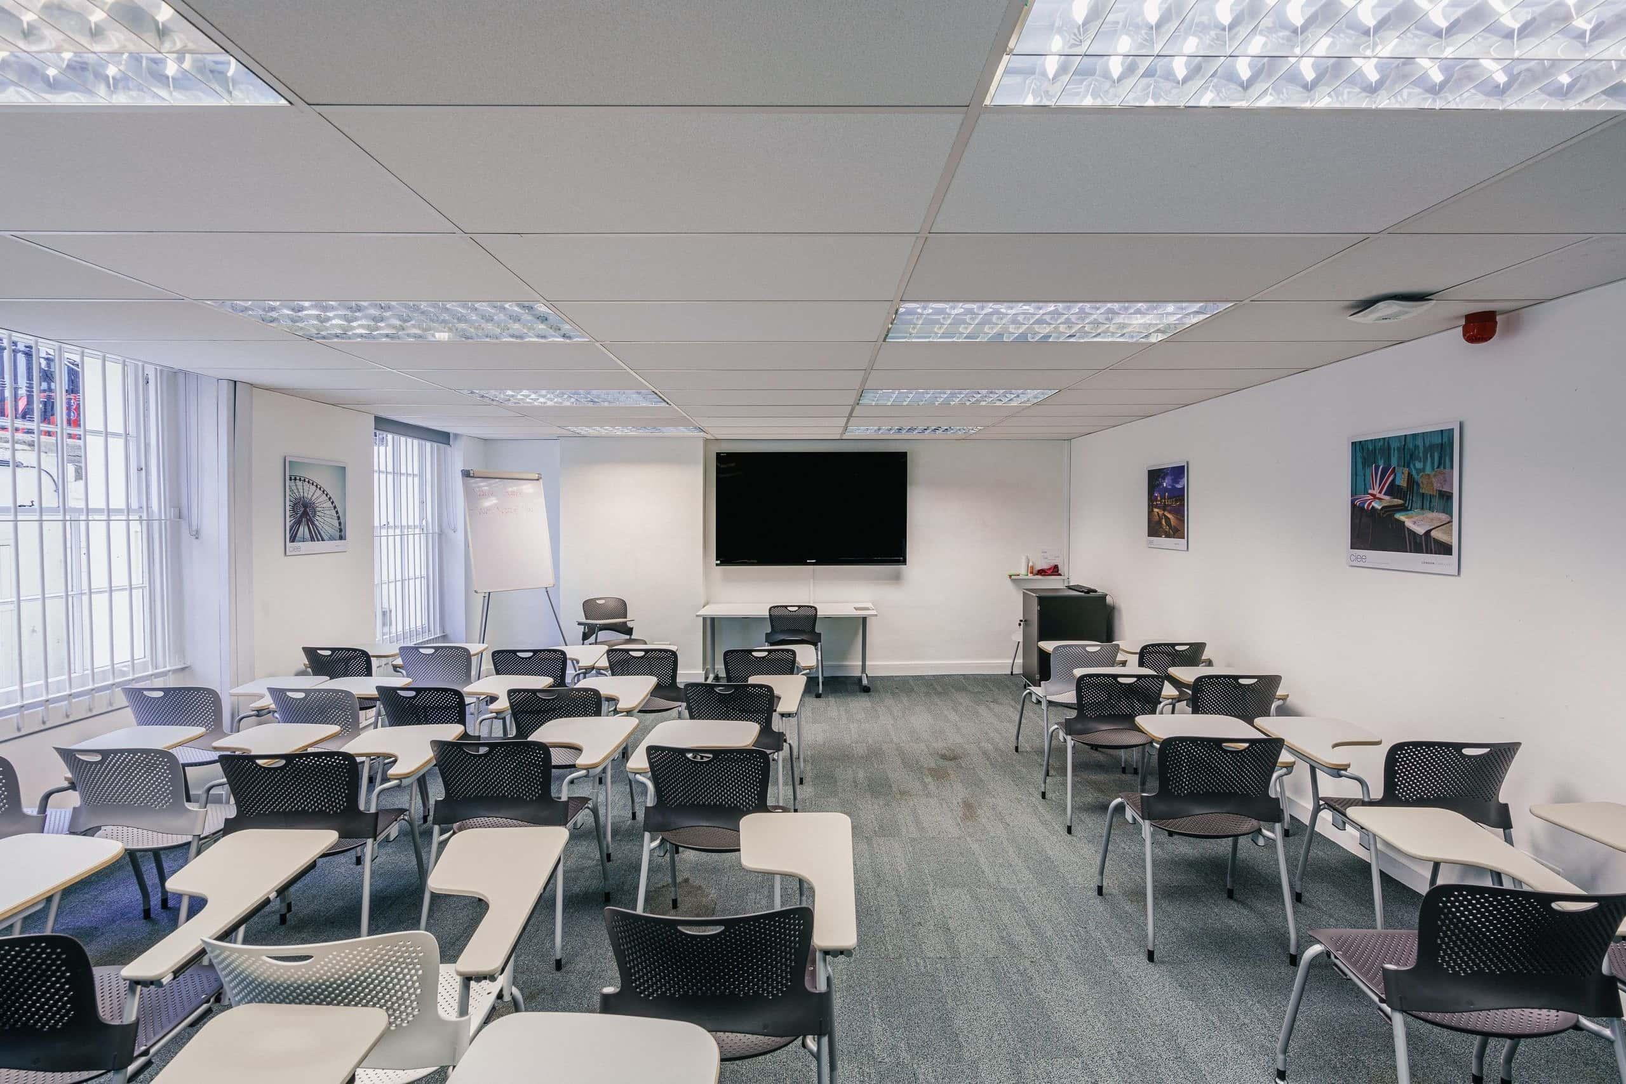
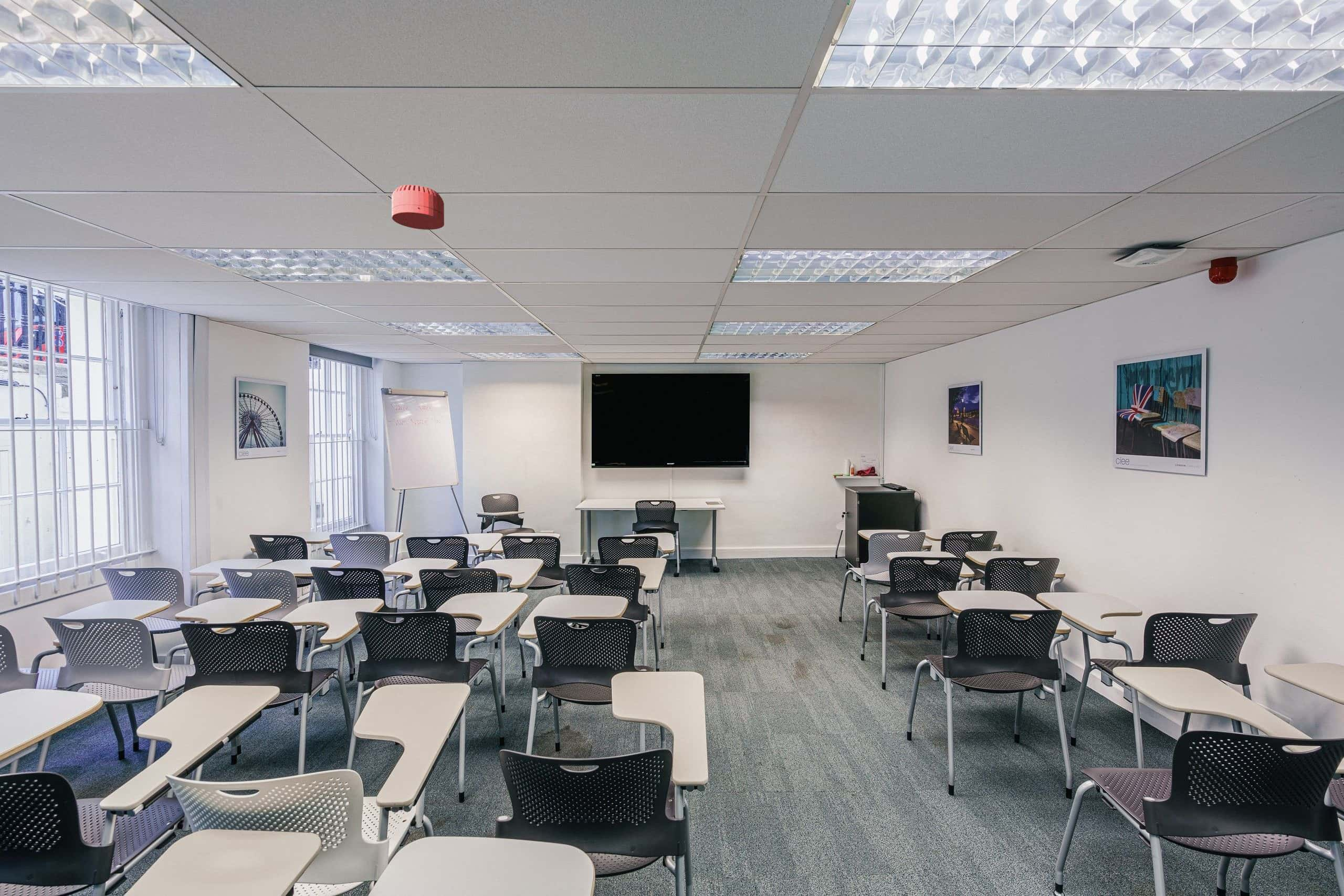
+ smoke detector [391,184,445,230]
